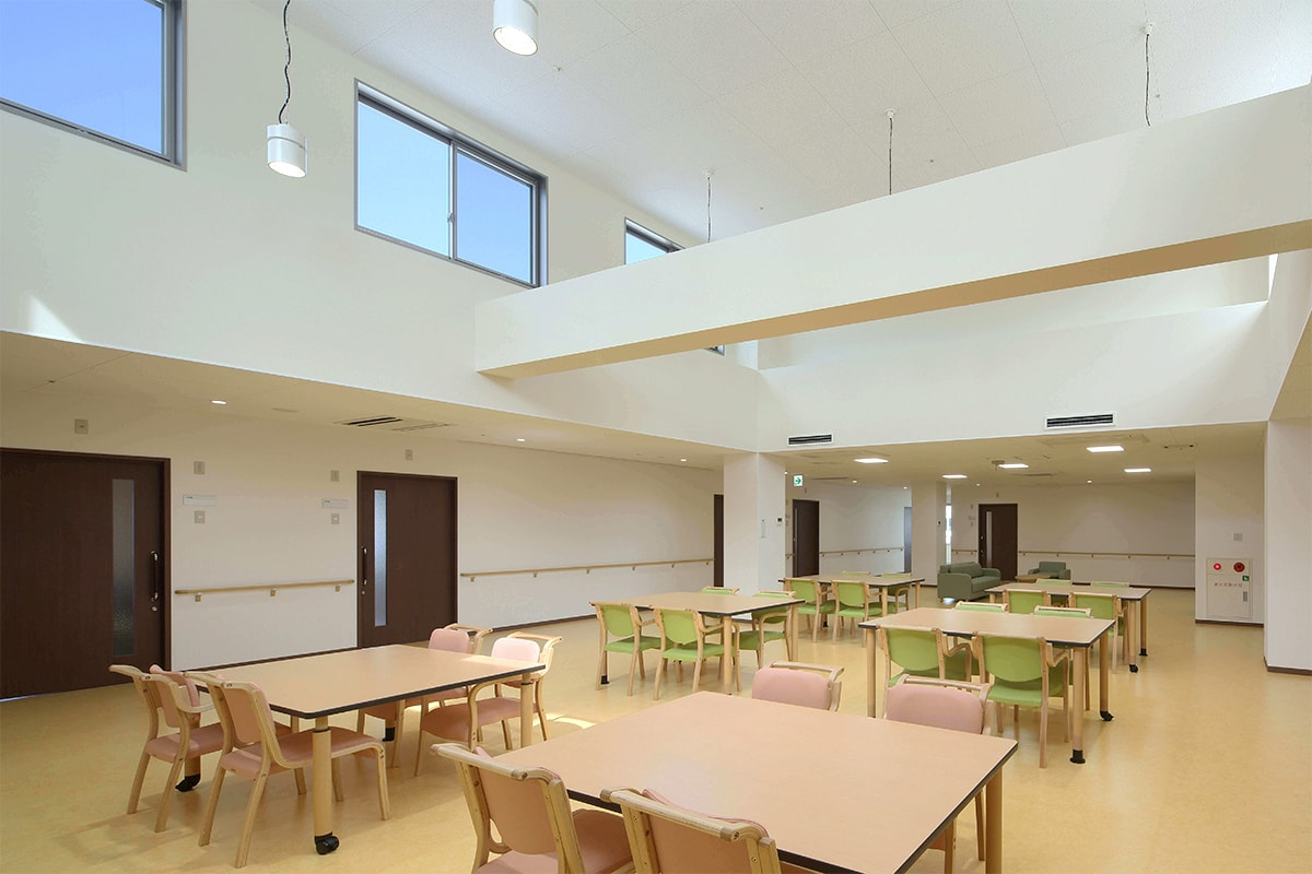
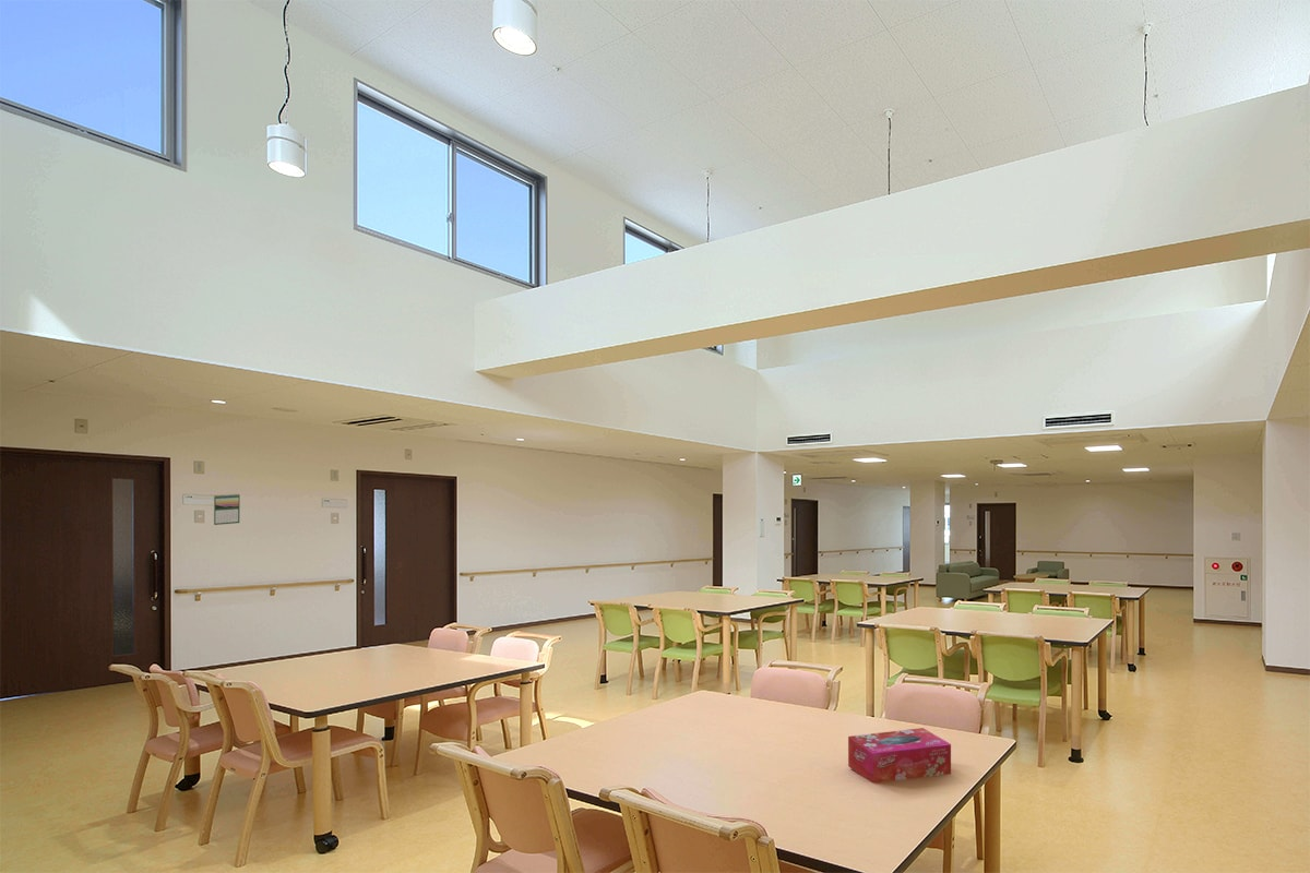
+ calendar [213,493,241,526]
+ tissue box [847,727,952,785]
